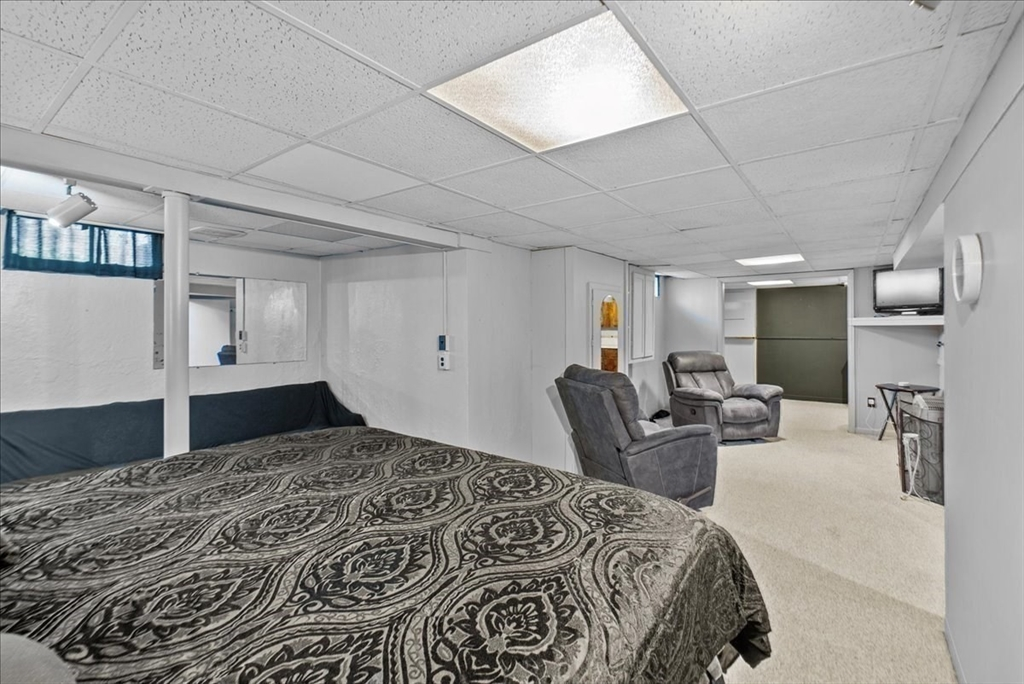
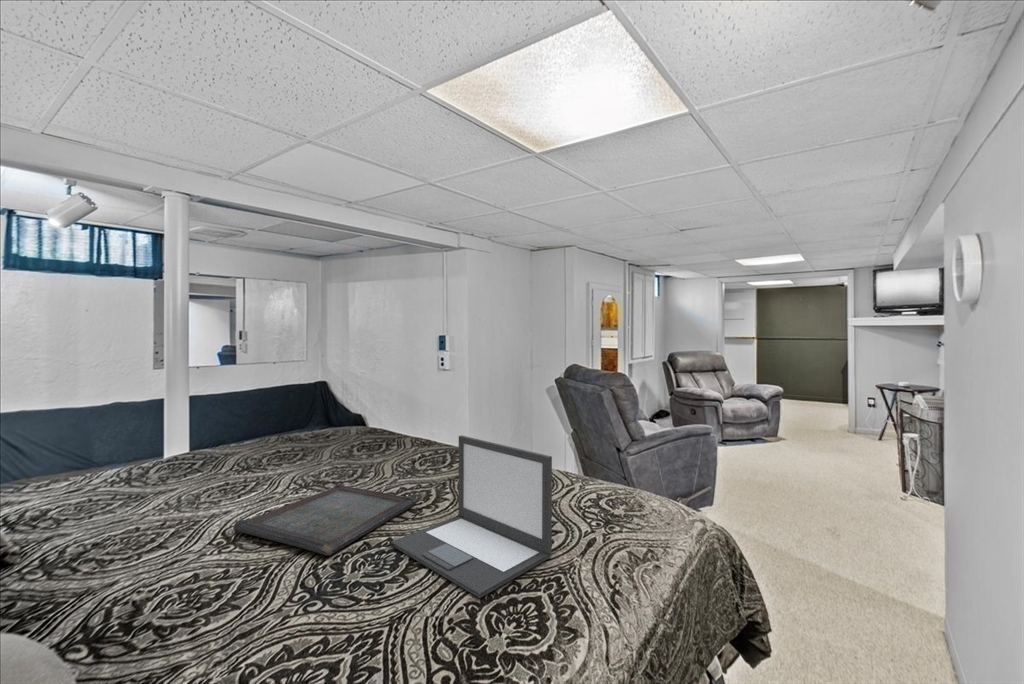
+ laptop [390,435,553,599]
+ serving tray [233,484,418,557]
